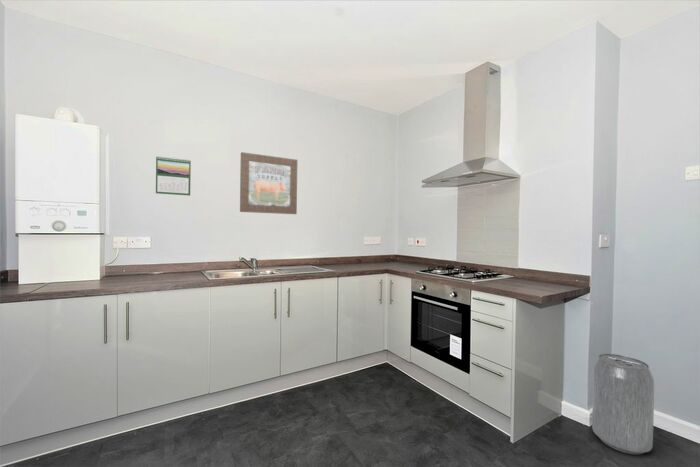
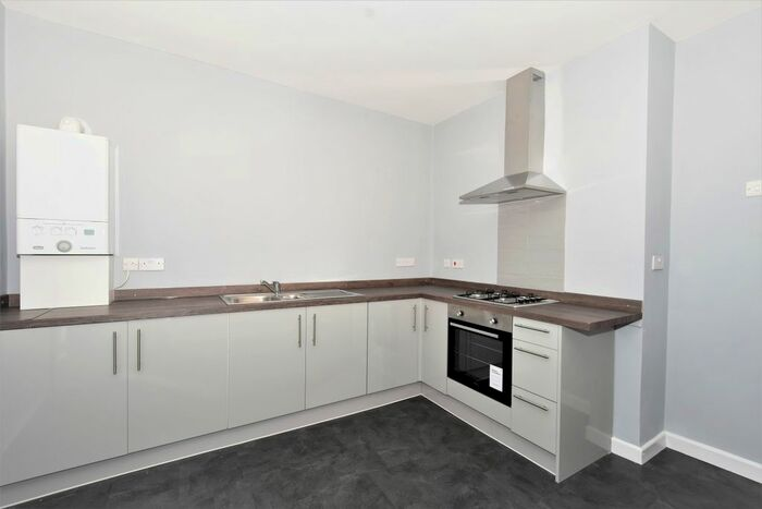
- wall art [239,151,298,215]
- calendar [155,155,192,196]
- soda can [591,353,655,456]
